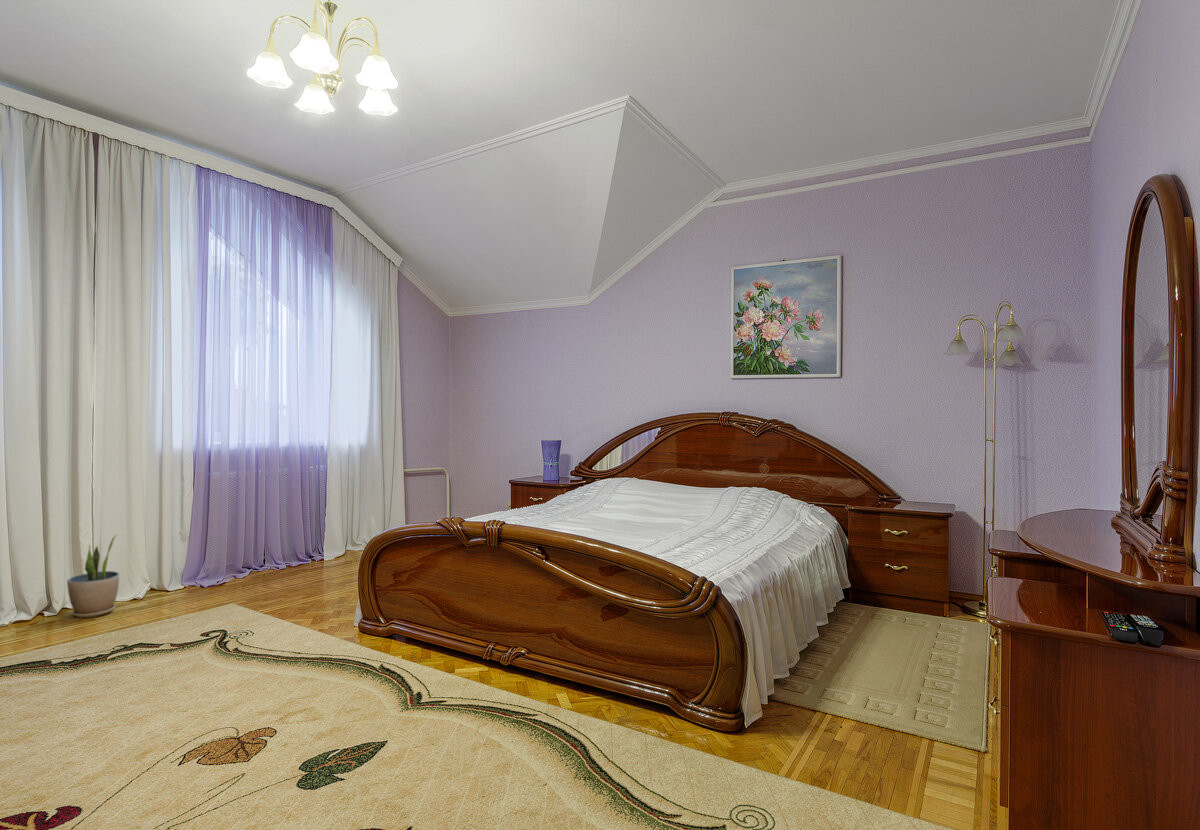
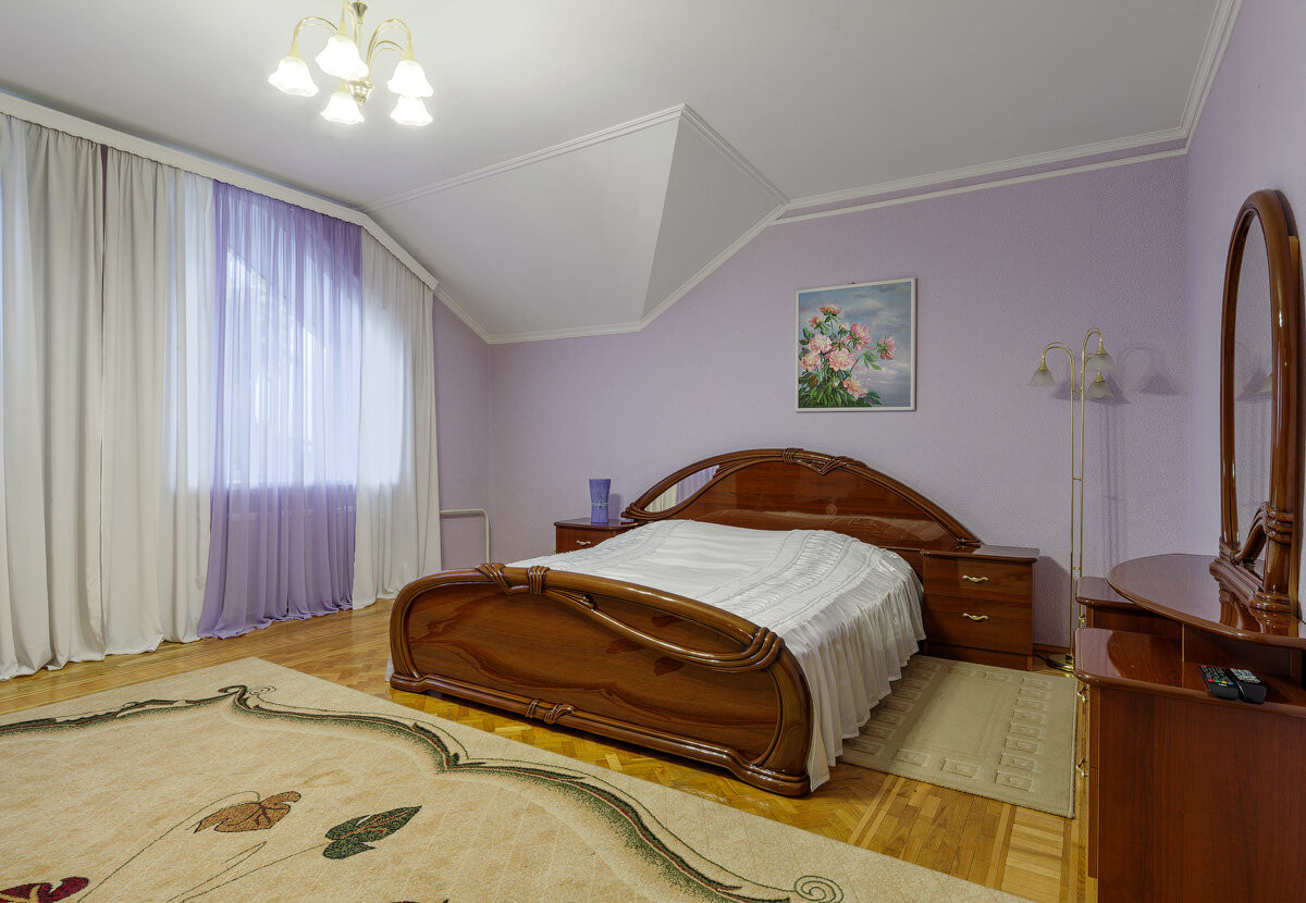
- potted plant [66,533,120,619]
